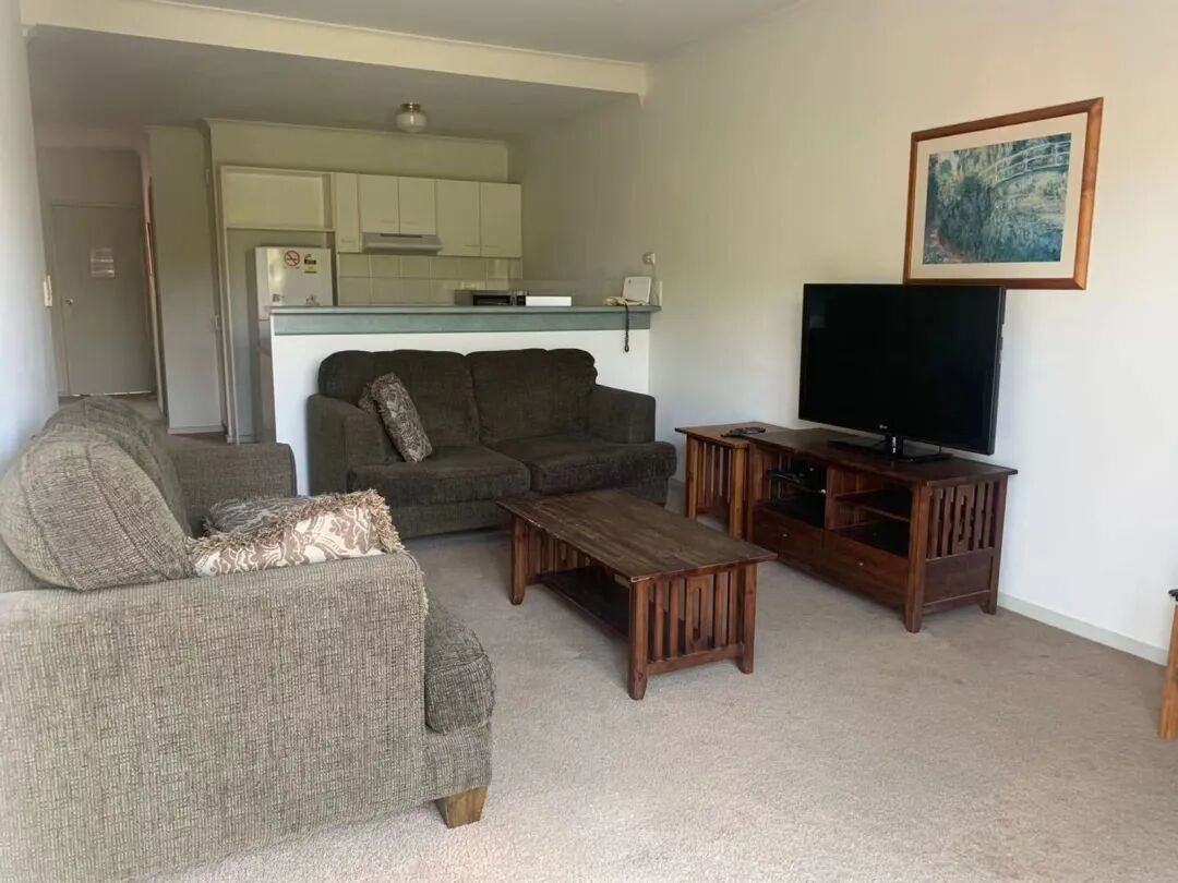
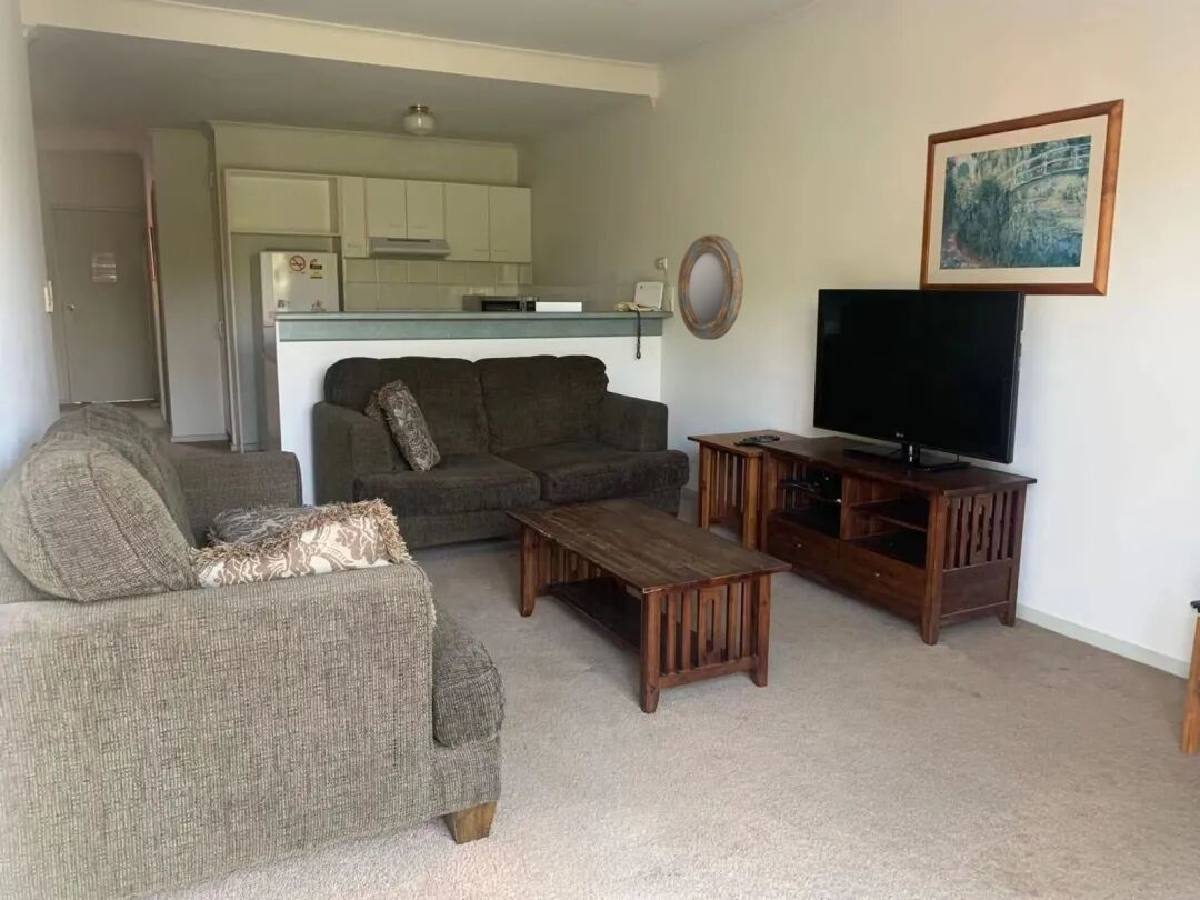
+ home mirror [677,234,744,341]
